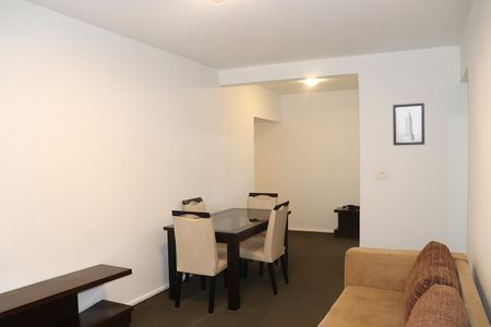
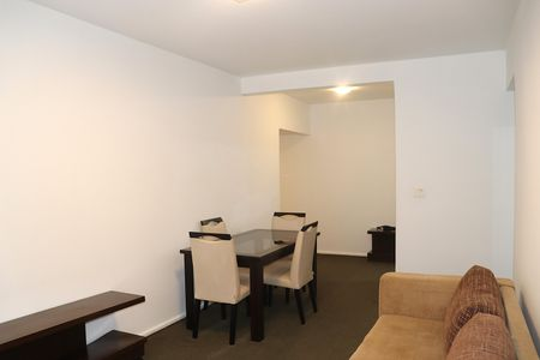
- wall art [392,101,426,146]
